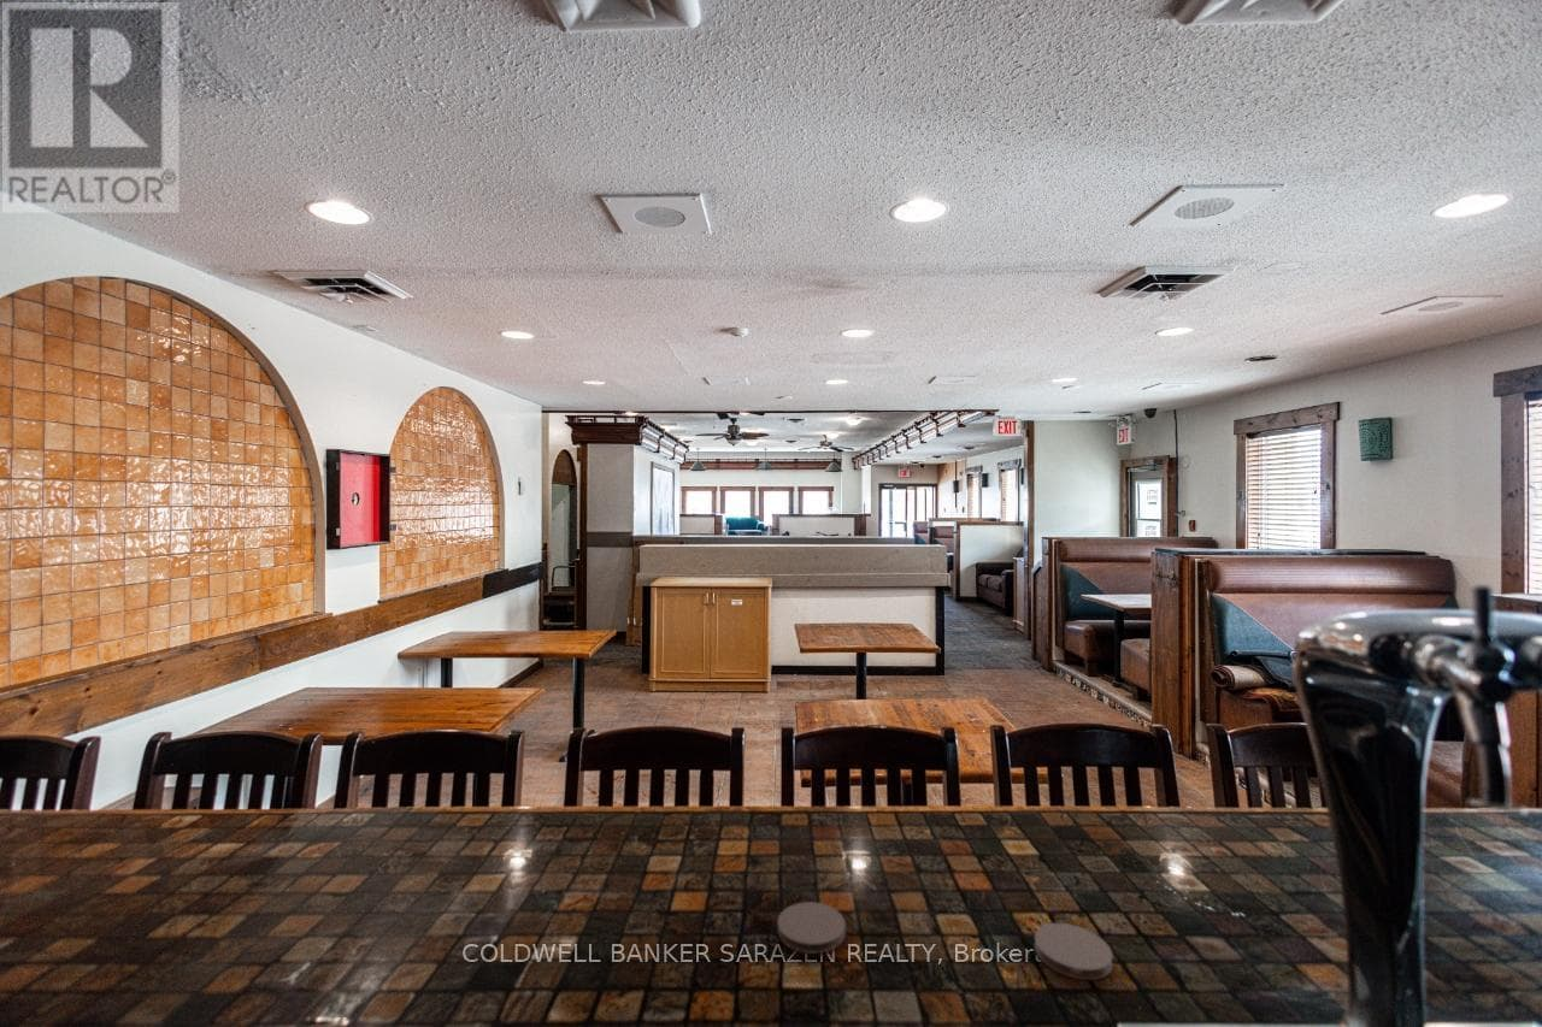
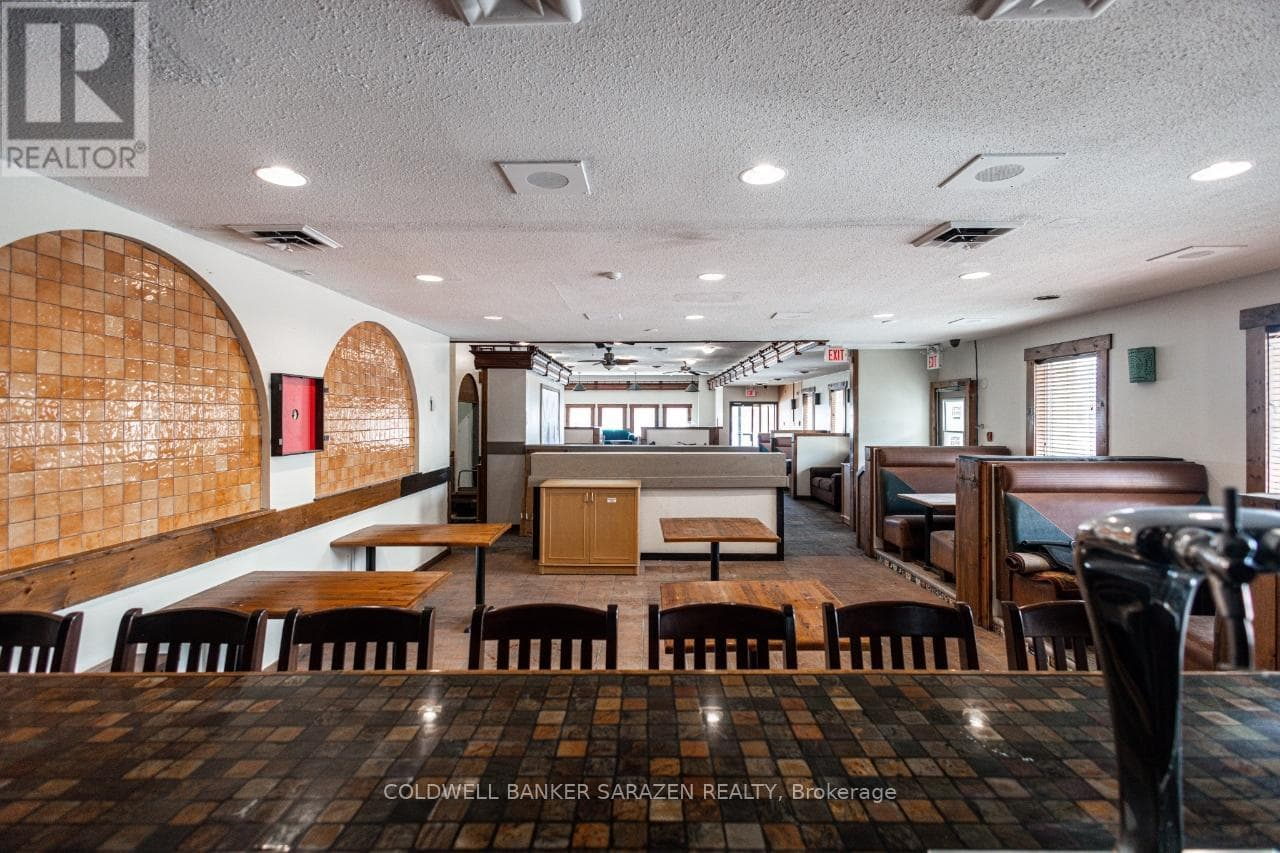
- coaster [776,901,847,955]
- coaster [1034,922,1114,981]
